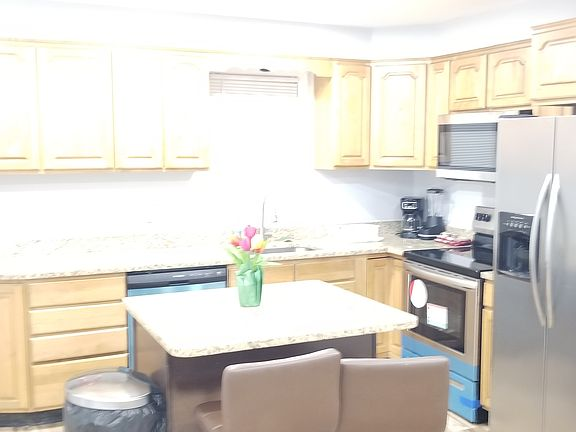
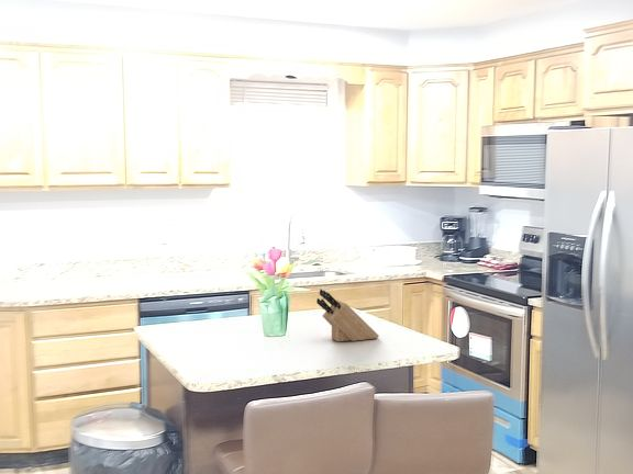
+ knife block [315,287,380,342]
